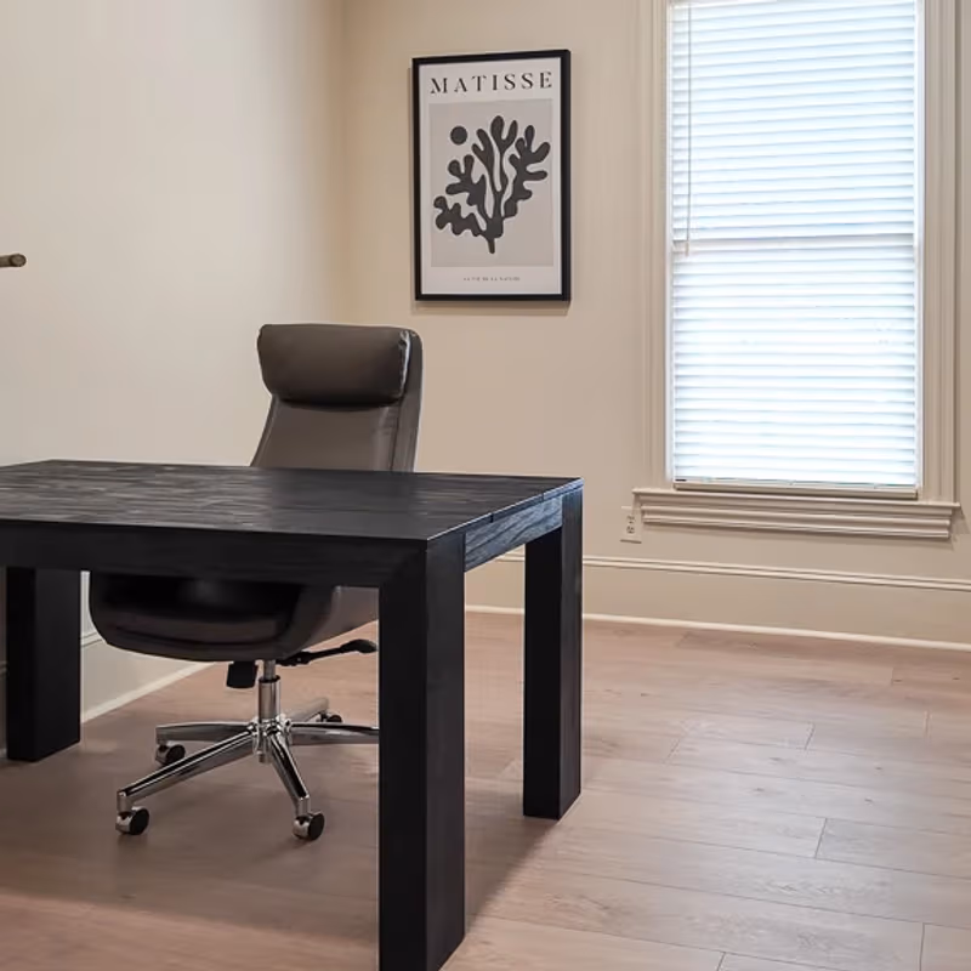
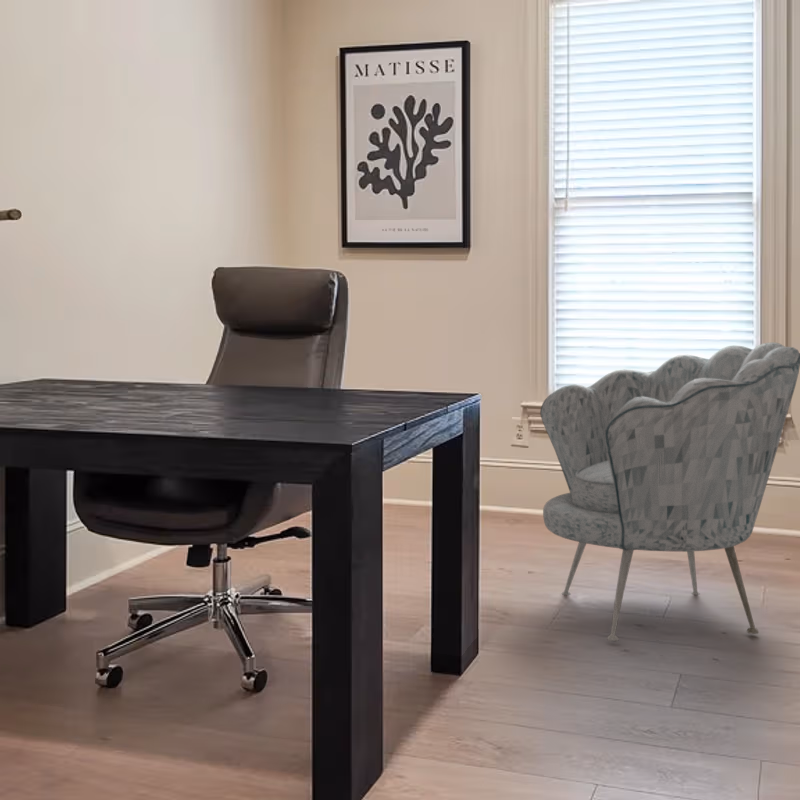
+ armchair [539,341,800,642]
